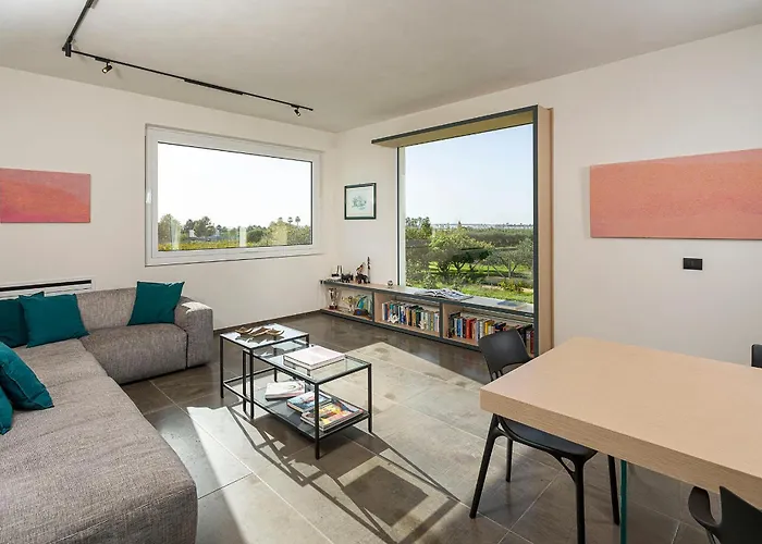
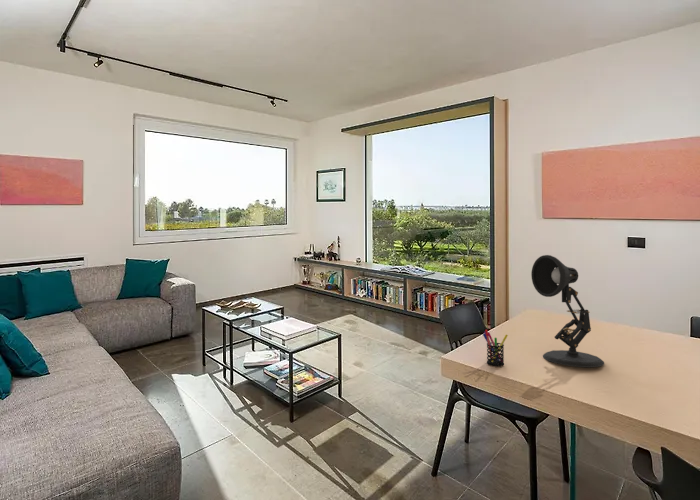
+ desk lamp [530,254,605,368]
+ pen holder [482,329,509,367]
